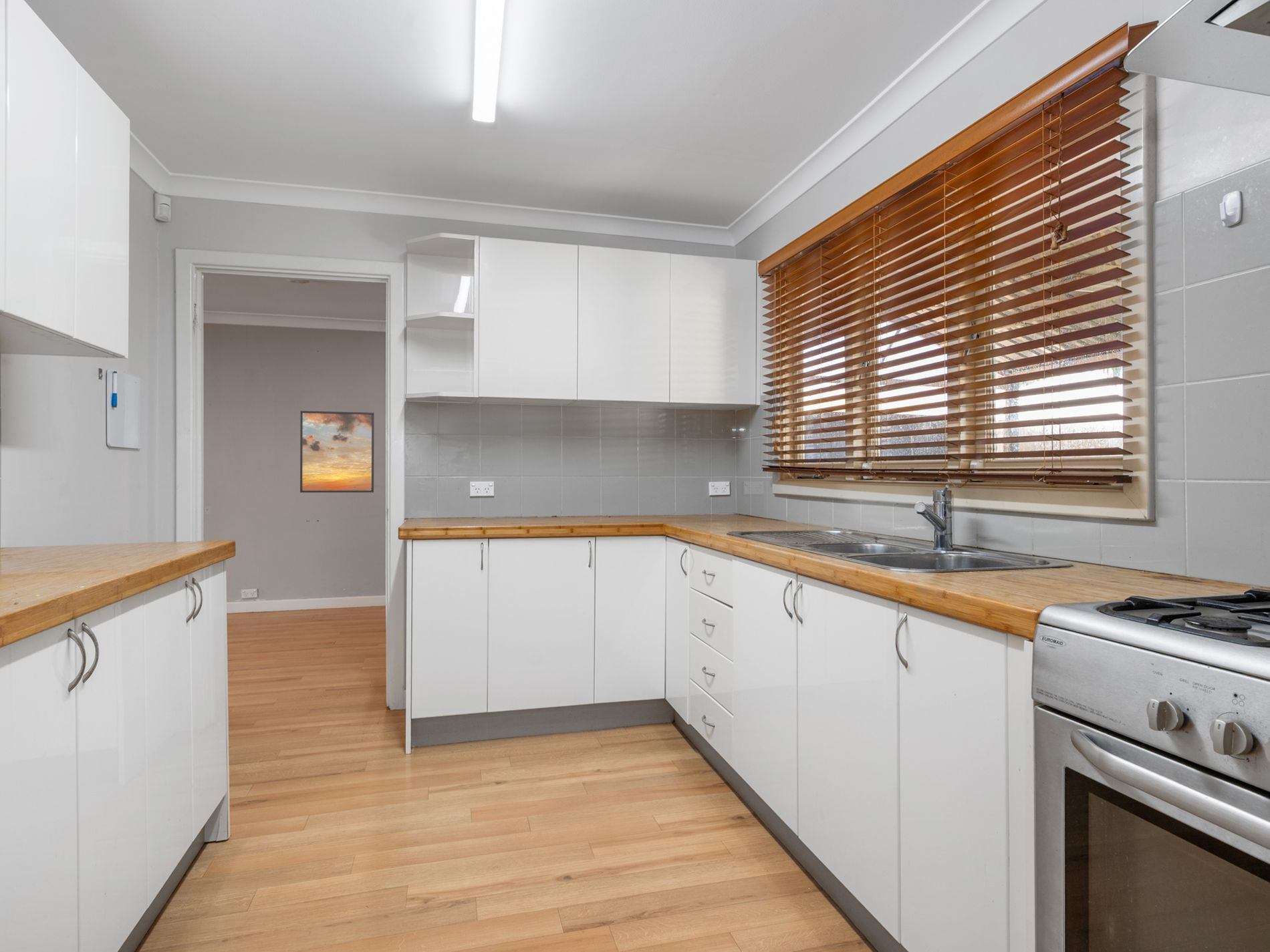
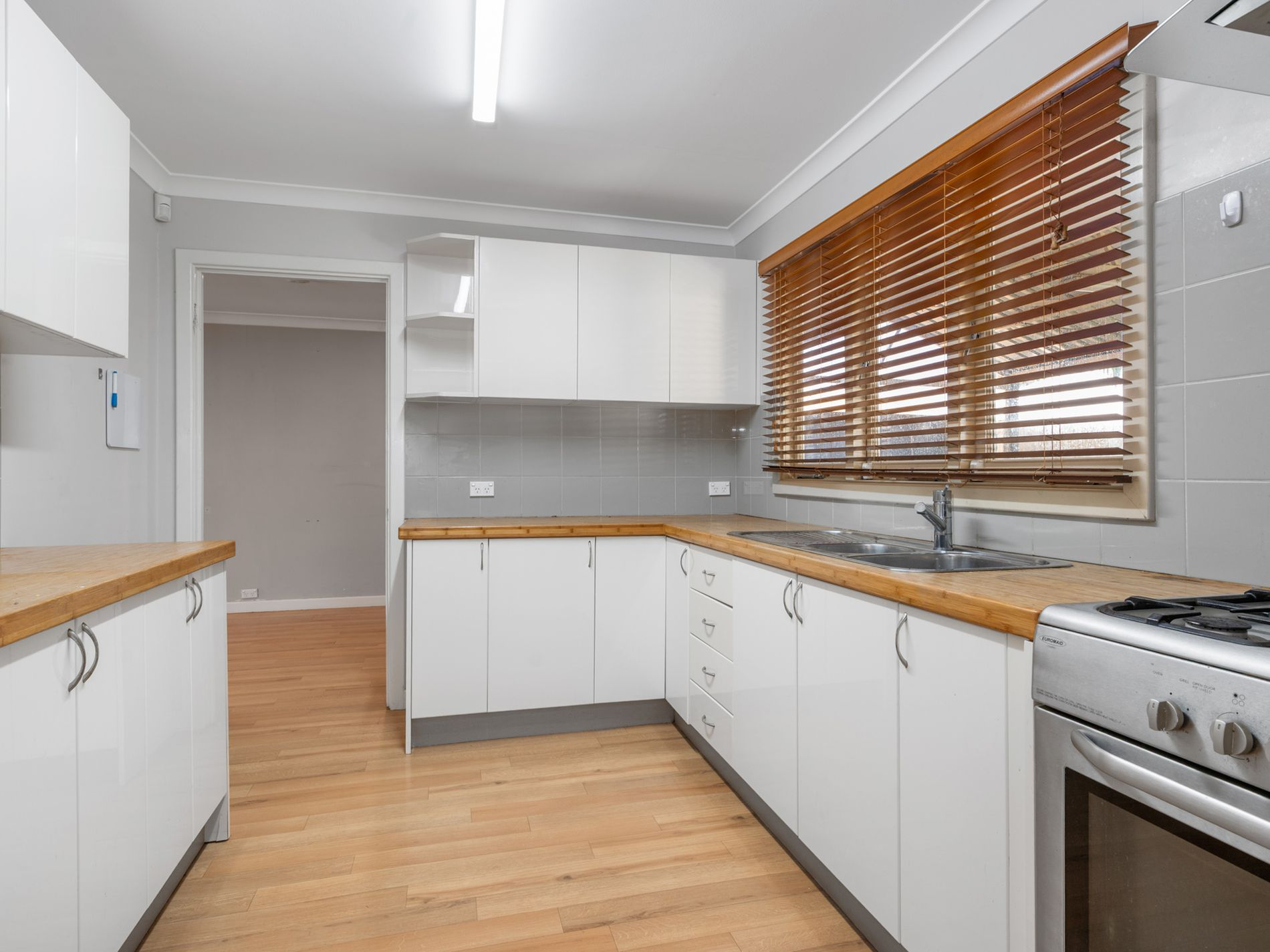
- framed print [299,410,375,493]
